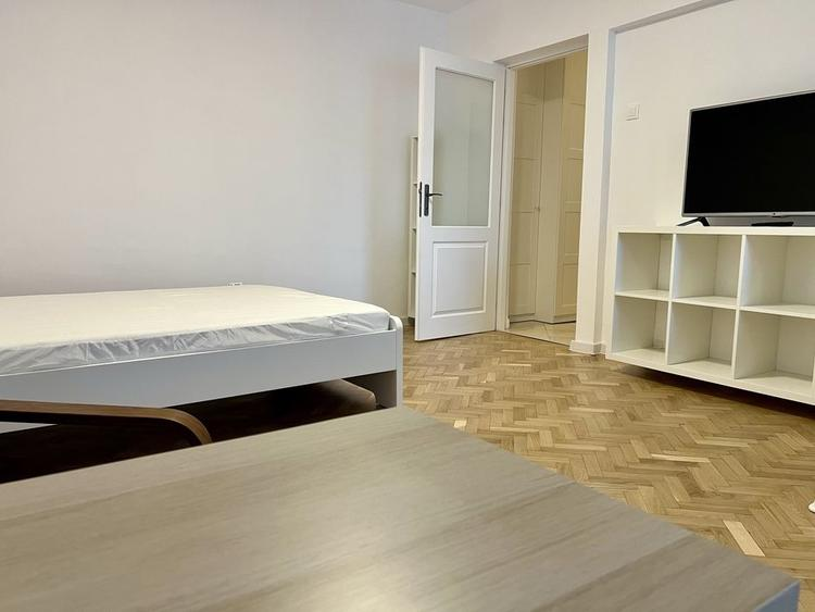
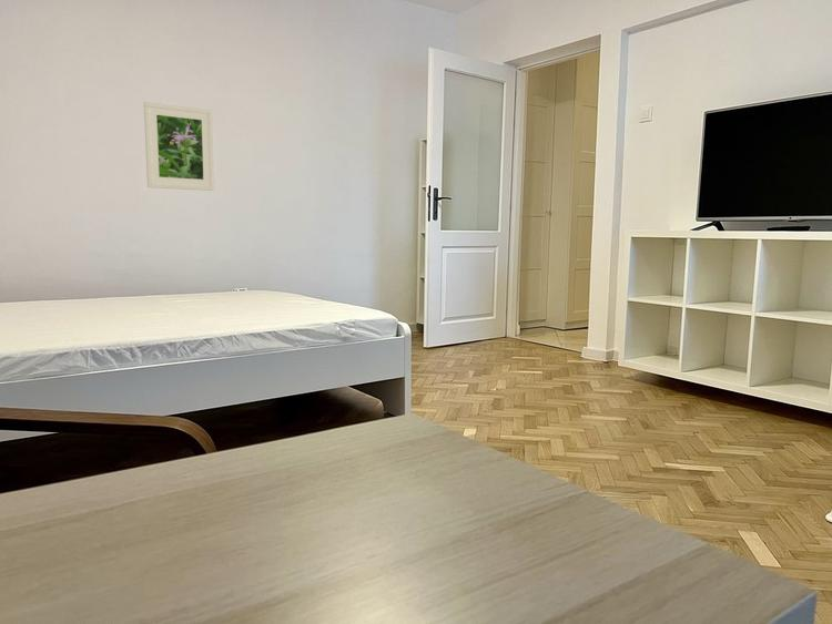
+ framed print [143,101,215,192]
